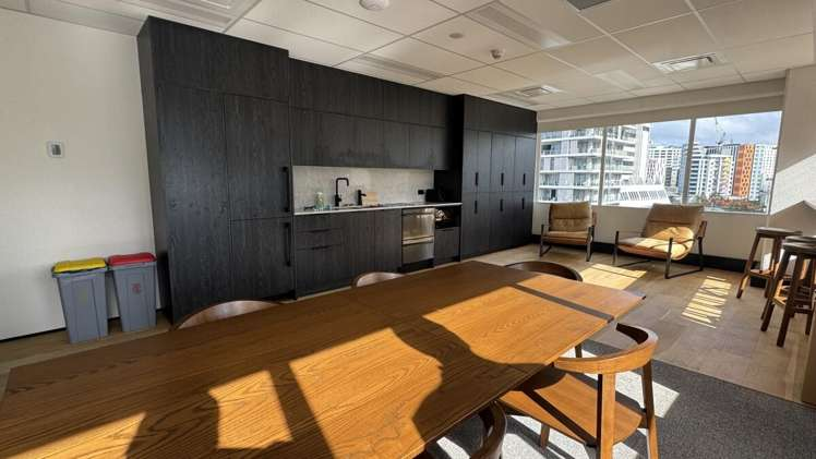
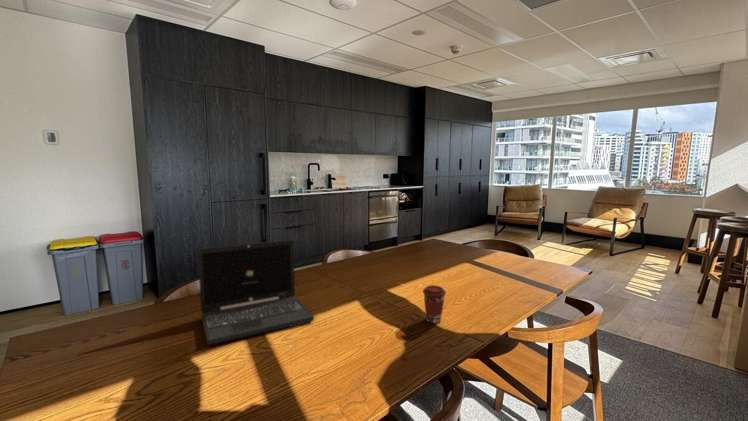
+ coffee cup [422,284,447,324]
+ laptop [197,239,315,346]
